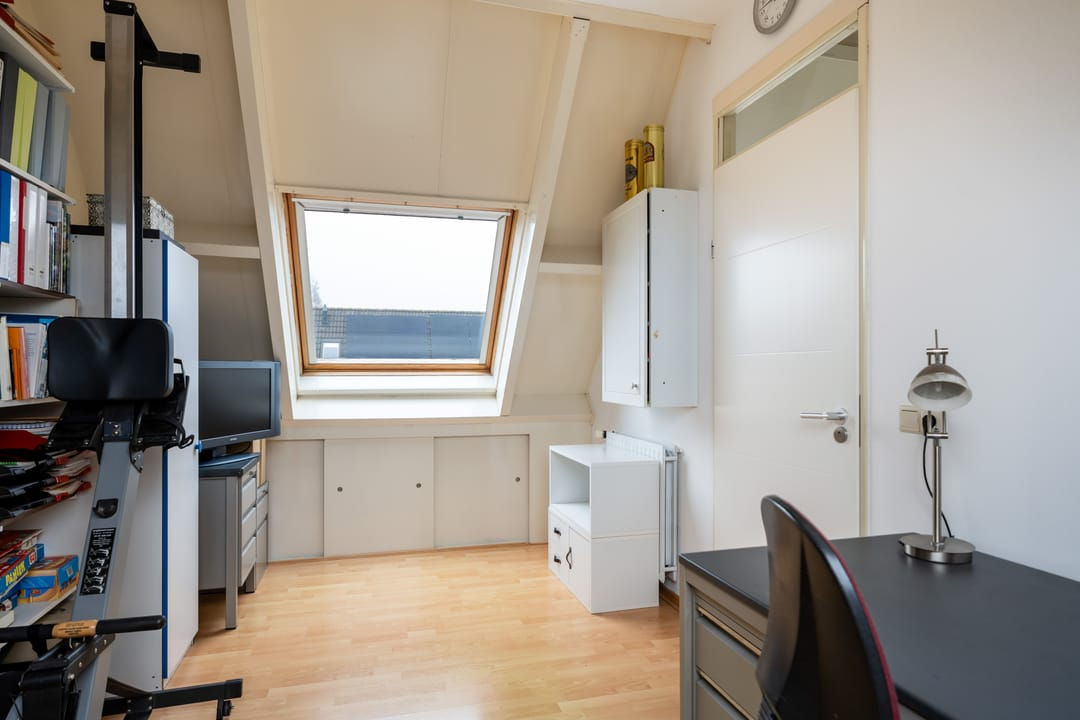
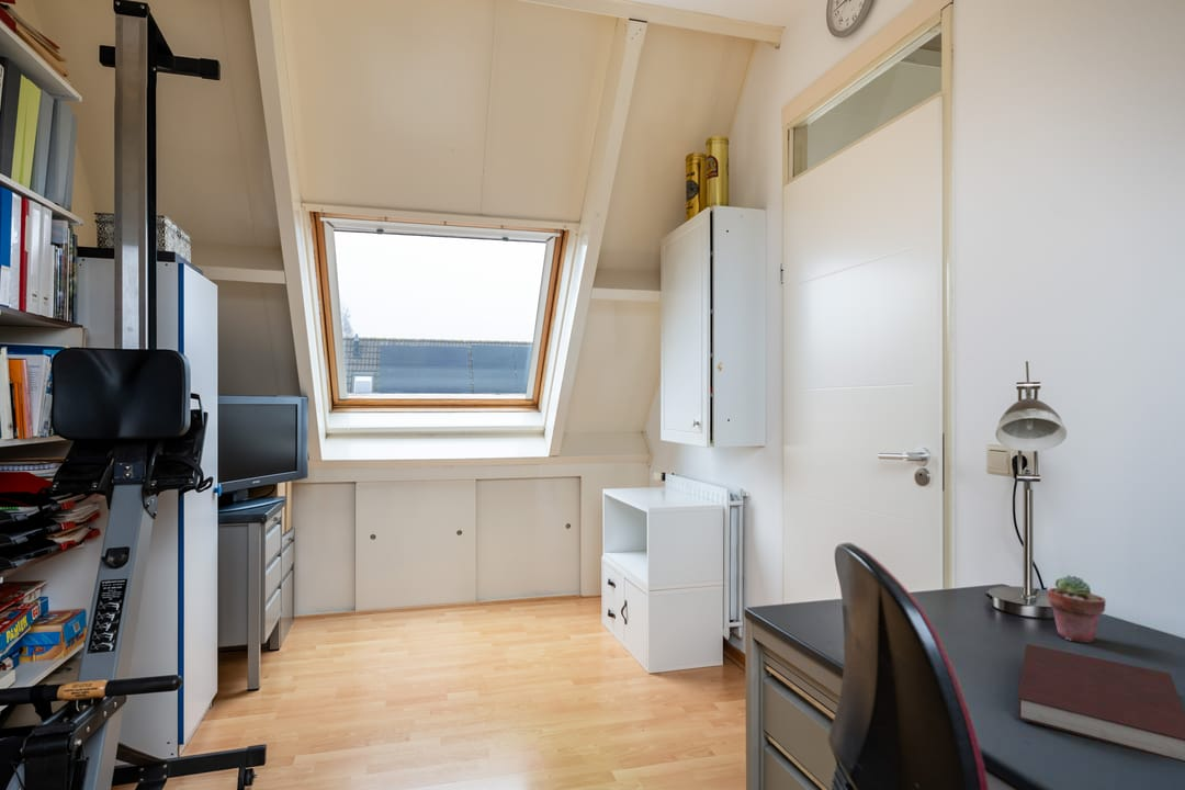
+ potted succulent [1047,574,1107,643]
+ notebook [1016,643,1185,763]
